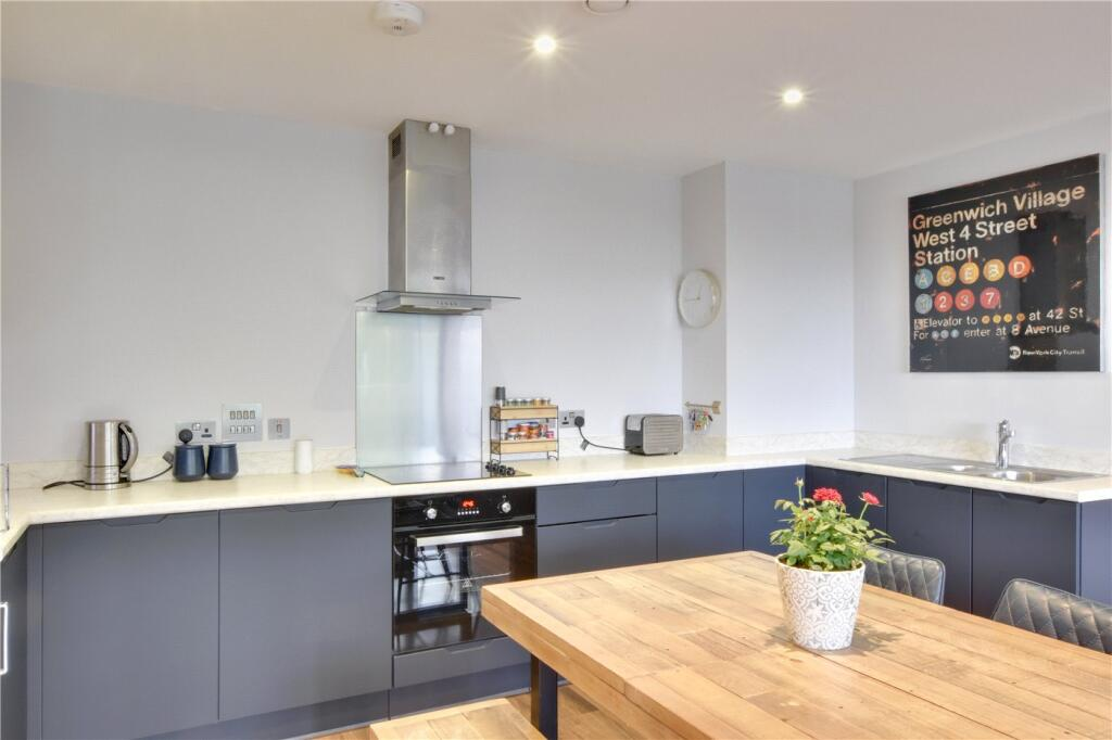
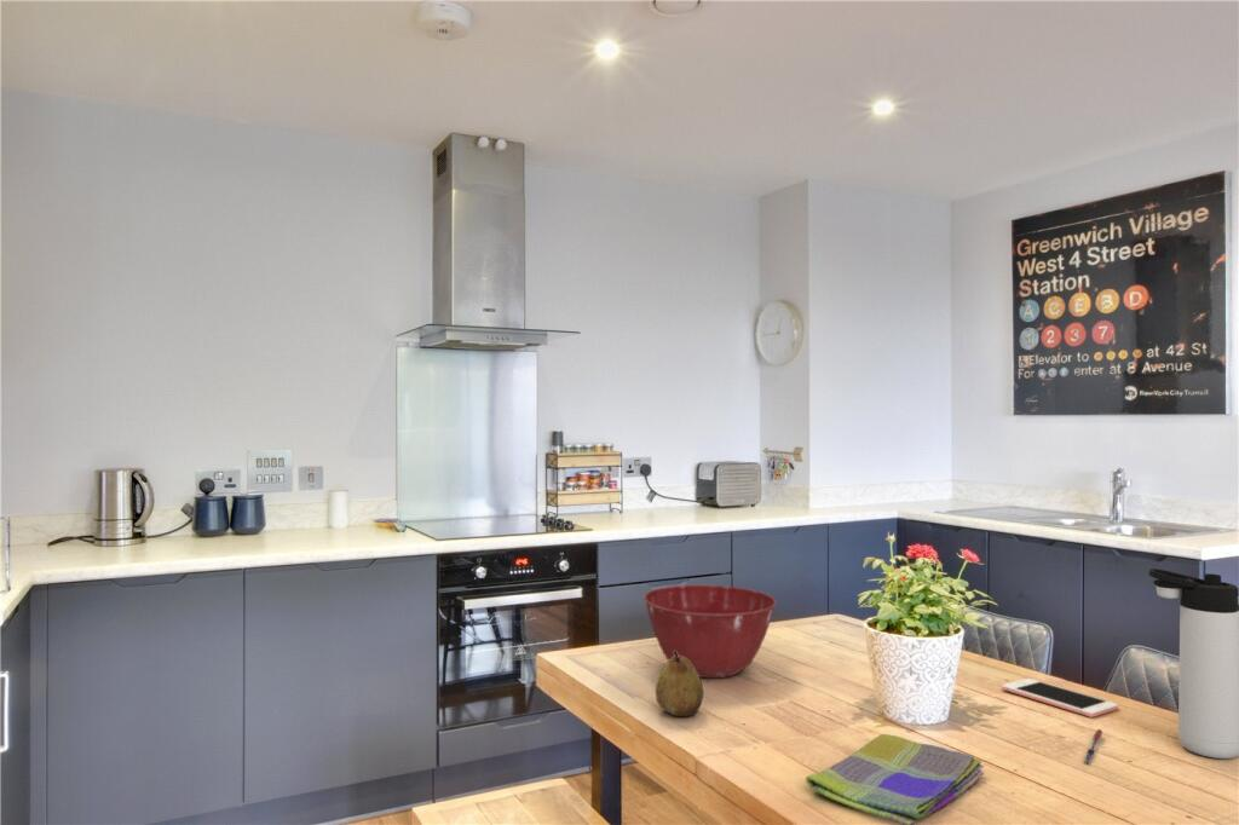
+ dish towel [805,733,985,825]
+ mixing bowl [642,584,777,679]
+ cell phone [1001,677,1119,719]
+ pen [1082,728,1103,763]
+ thermos bottle [1148,567,1239,760]
+ fruit [655,651,704,717]
